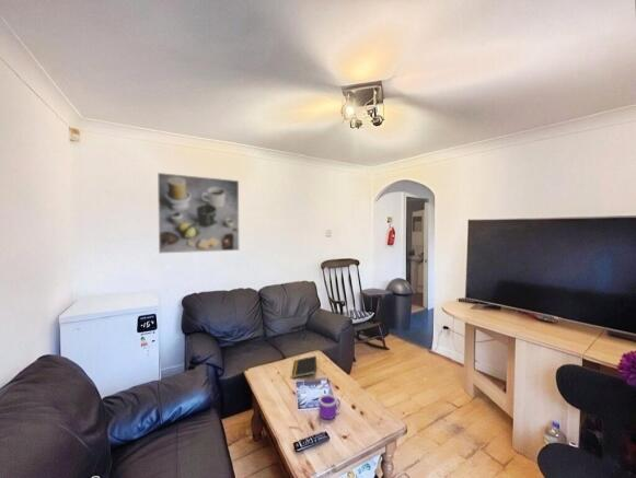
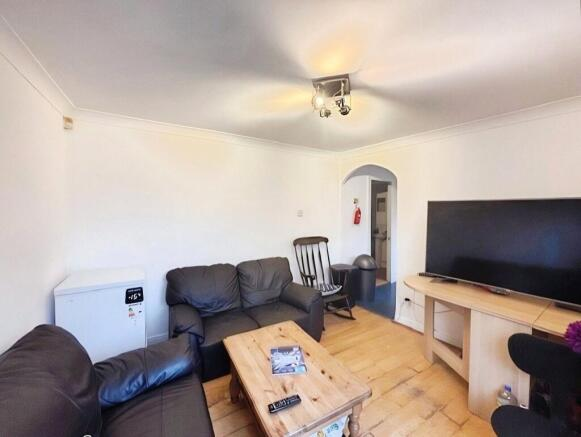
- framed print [157,172,240,255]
- notepad [291,354,317,378]
- mug [319,394,342,420]
